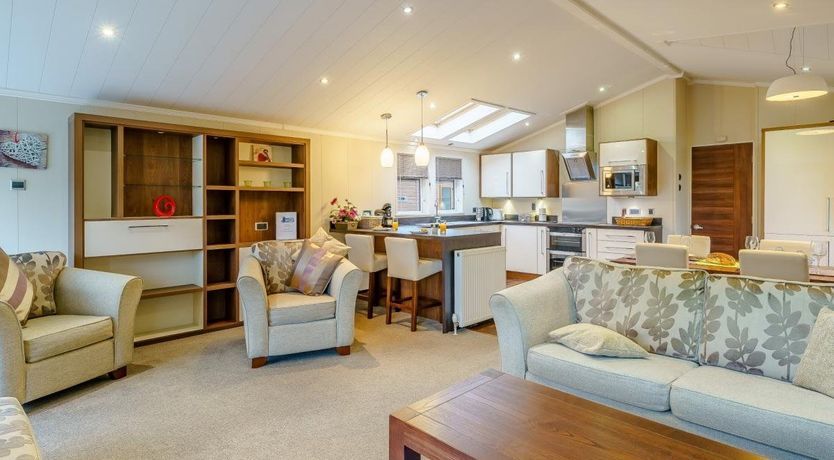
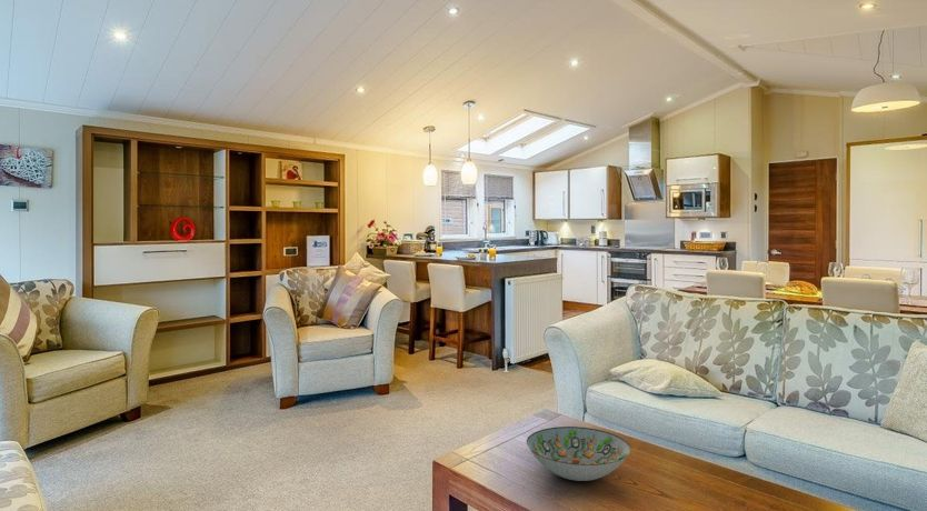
+ decorative bowl [526,425,631,482]
